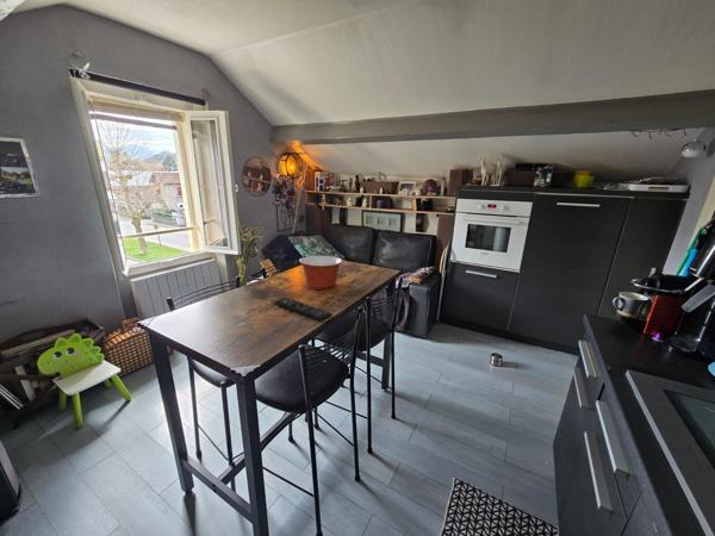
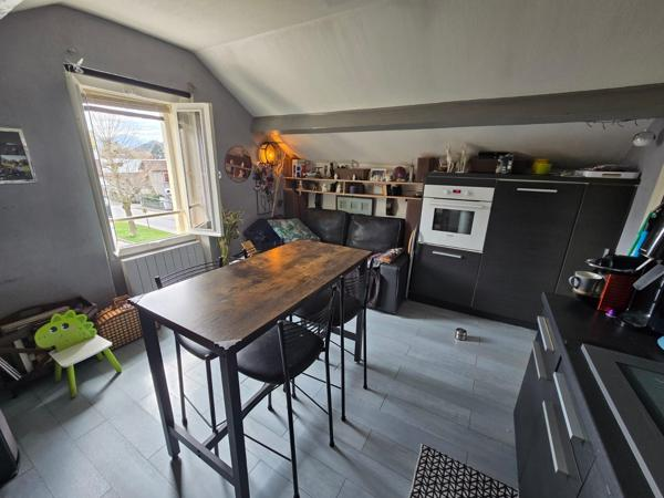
- remote control [274,297,334,323]
- mixing bowl [298,255,343,291]
